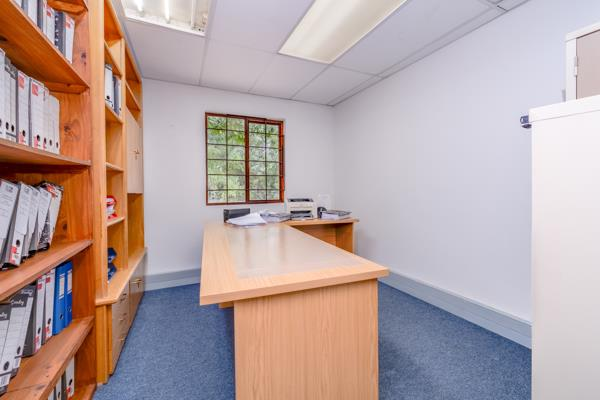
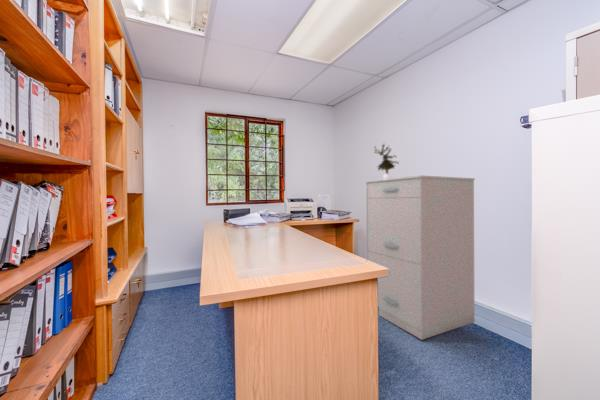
+ potted plant [372,143,400,179]
+ filing cabinet [364,174,476,341]
